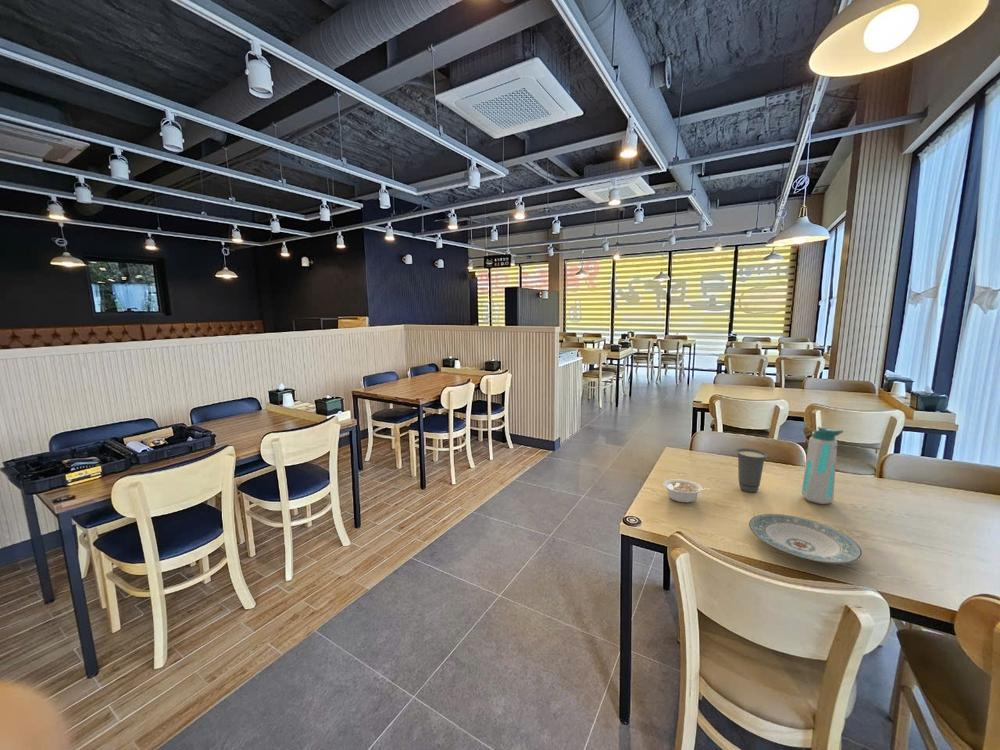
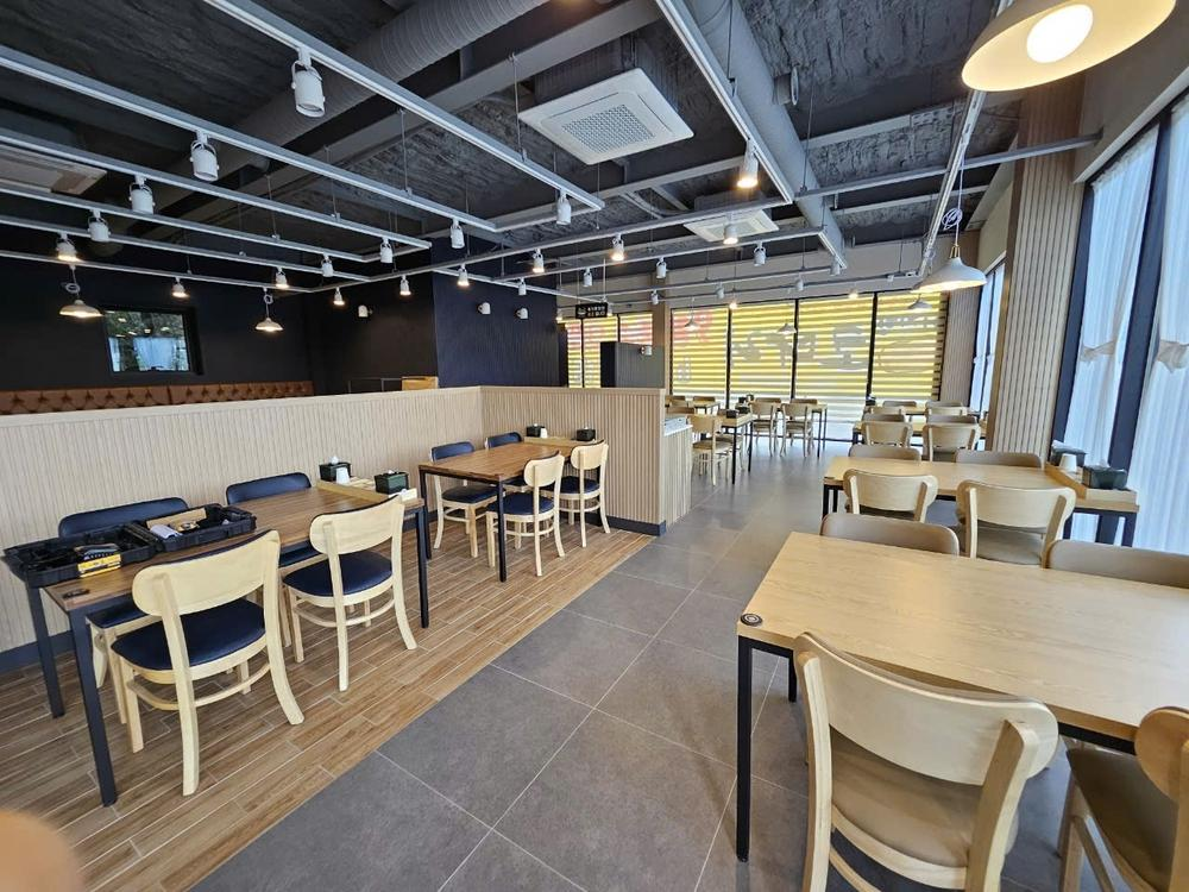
- cup [735,447,769,493]
- plate [748,513,863,564]
- water bottle [801,426,844,505]
- legume [663,479,712,503]
